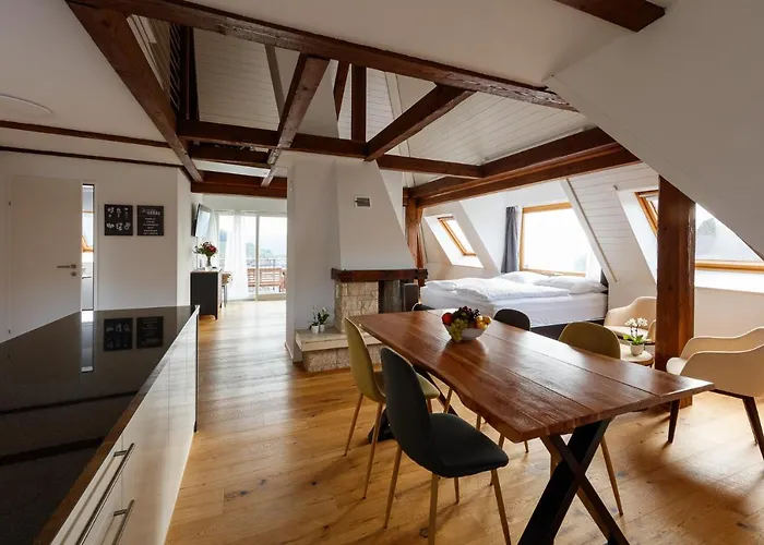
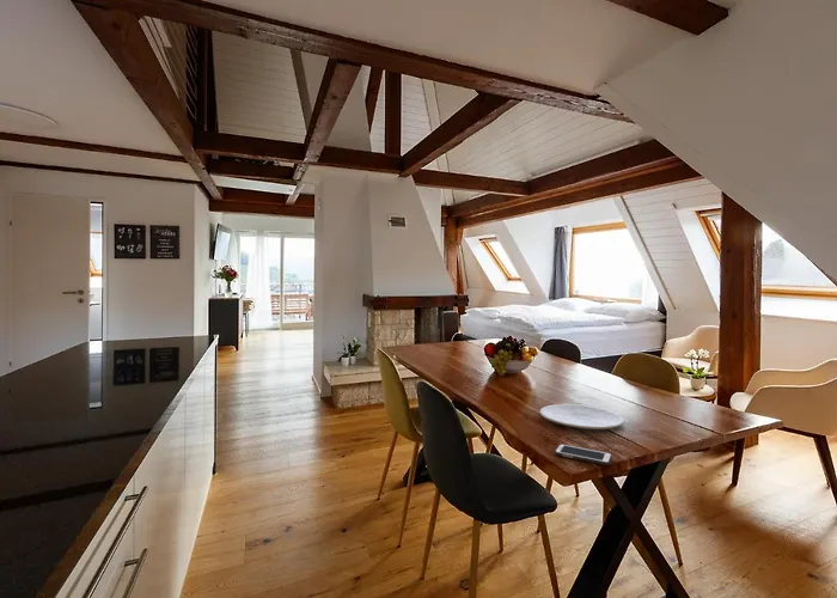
+ plate [539,403,625,431]
+ cell phone [554,443,613,466]
